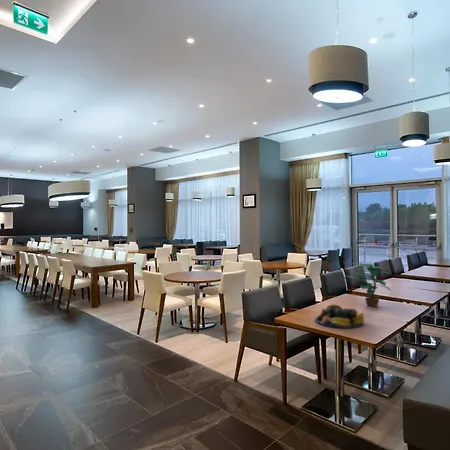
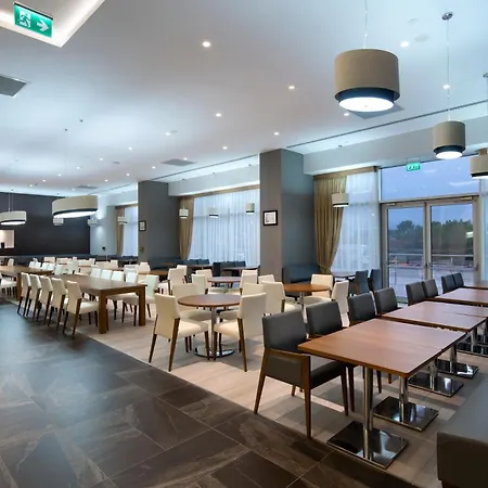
- potted plant [346,262,393,308]
- fruit bowl [314,303,366,329]
